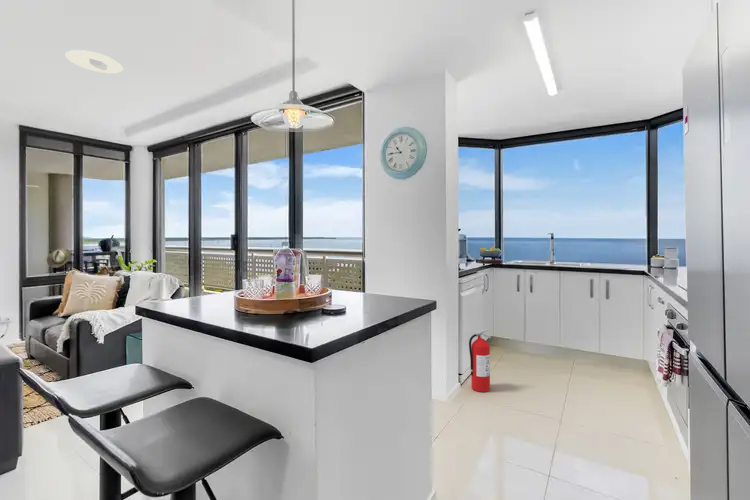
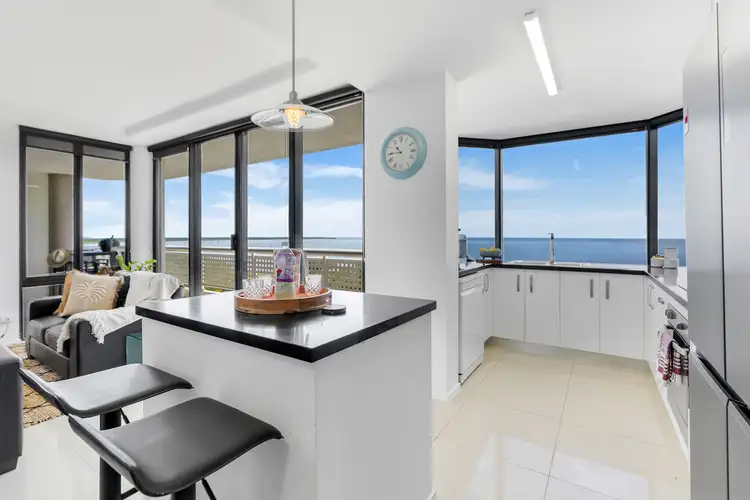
- fire extinguisher [468,328,492,393]
- recessed light [65,49,124,75]
